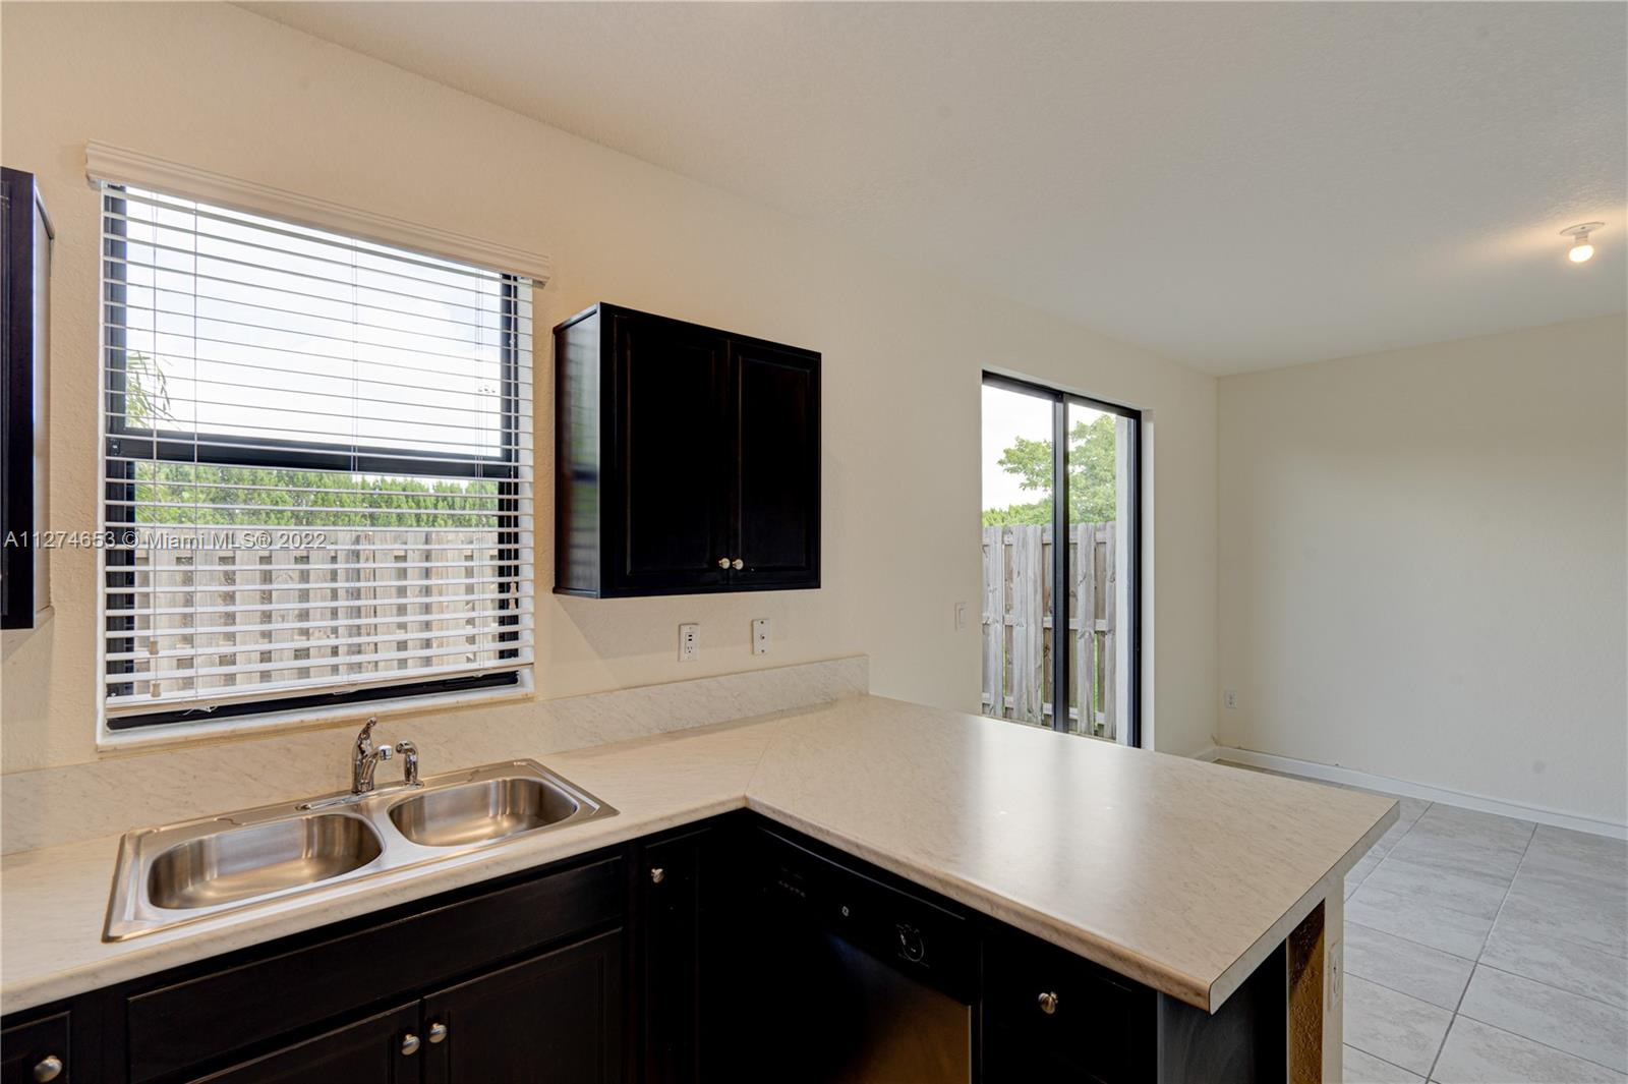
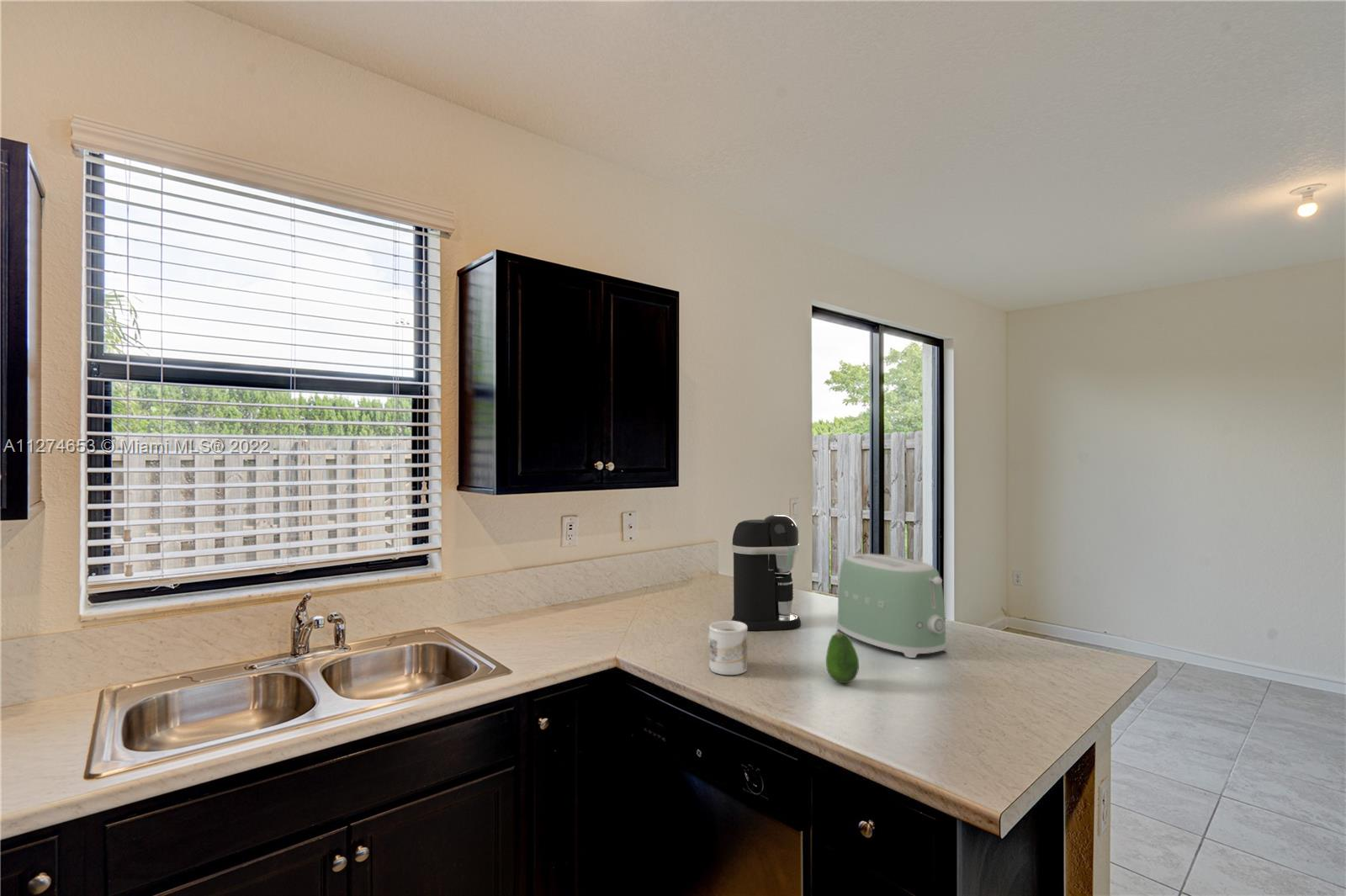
+ fruit [825,632,860,684]
+ mug [707,620,749,676]
+ toaster [836,553,947,659]
+ coffee maker [731,514,802,631]
